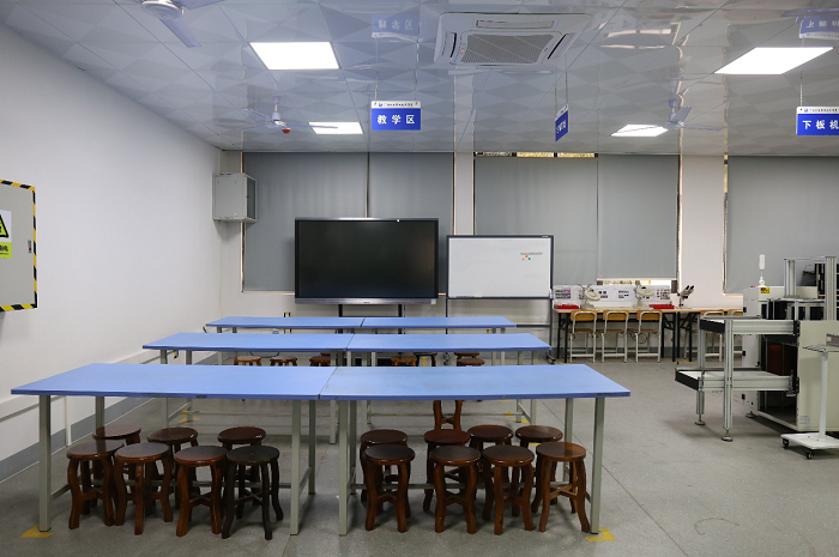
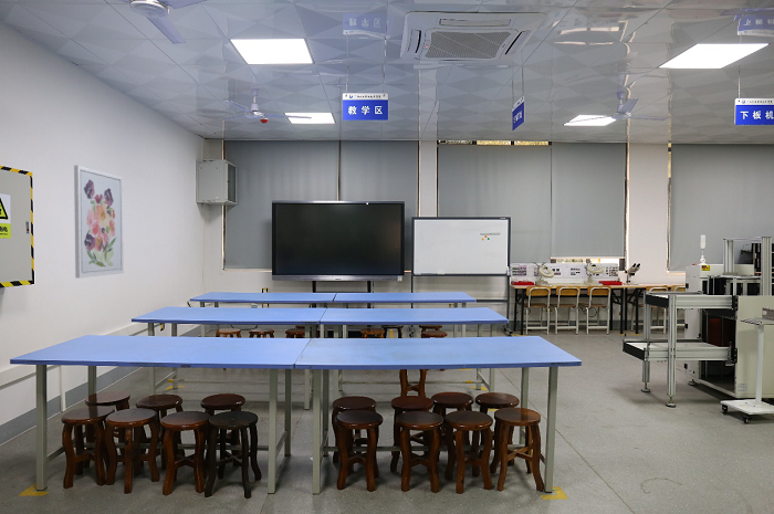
+ wall art [73,165,125,280]
